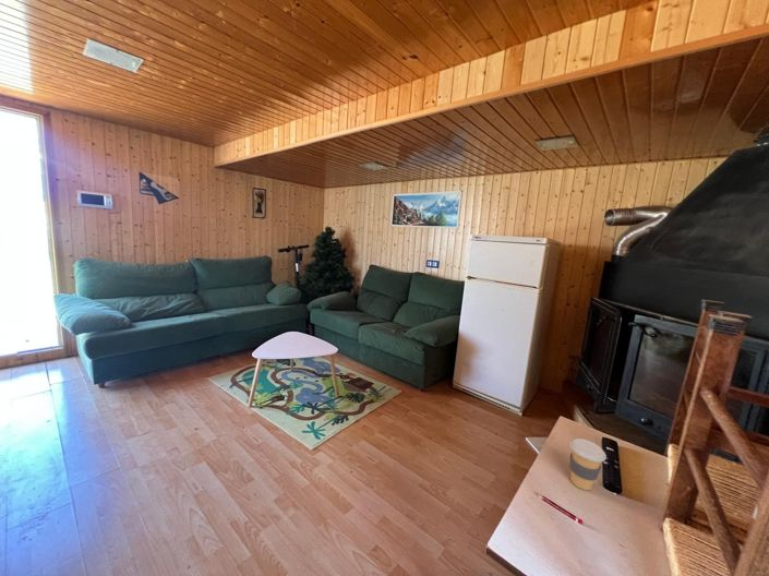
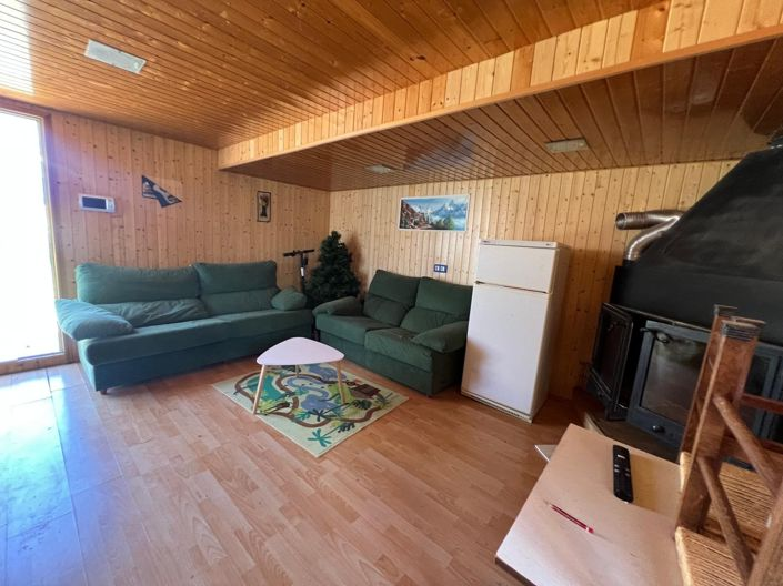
- coffee cup [568,437,608,491]
